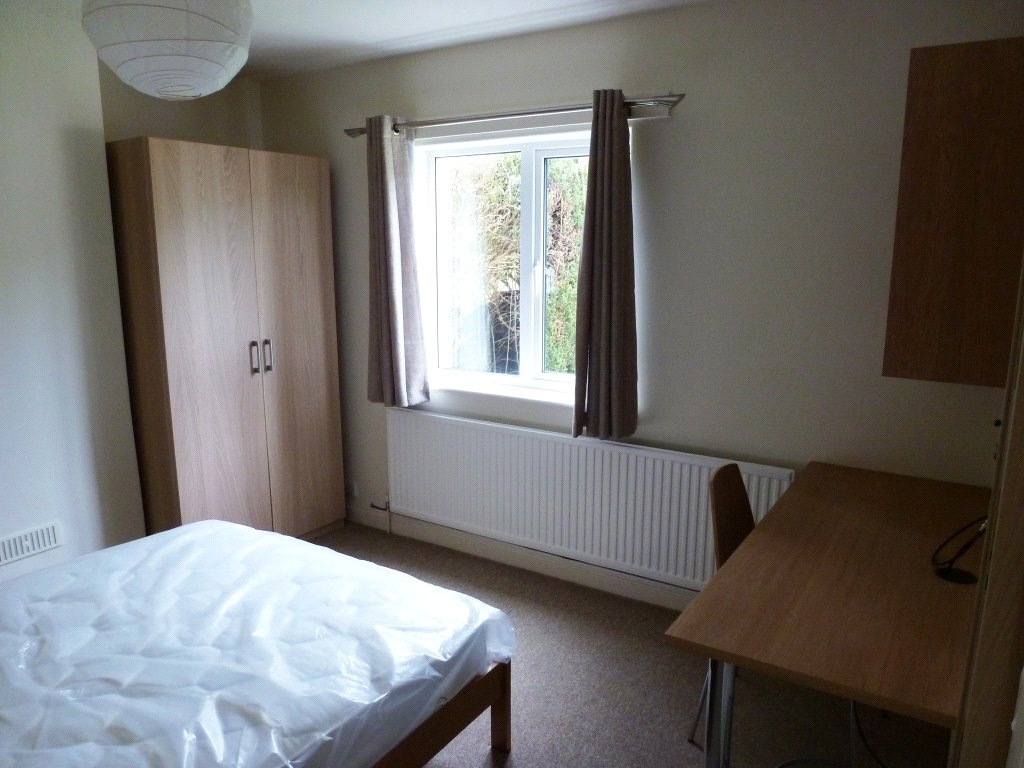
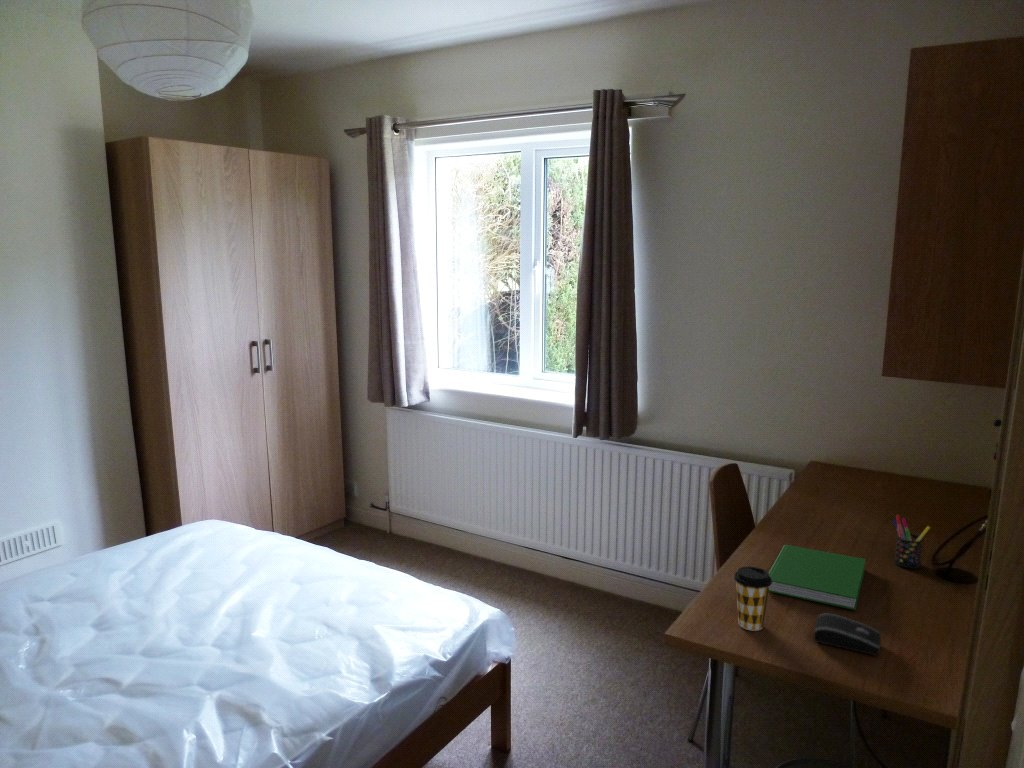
+ pen holder [892,514,931,570]
+ hardcover book [768,544,867,611]
+ computer mouse [812,613,882,657]
+ coffee cup [733,565,772,632]
